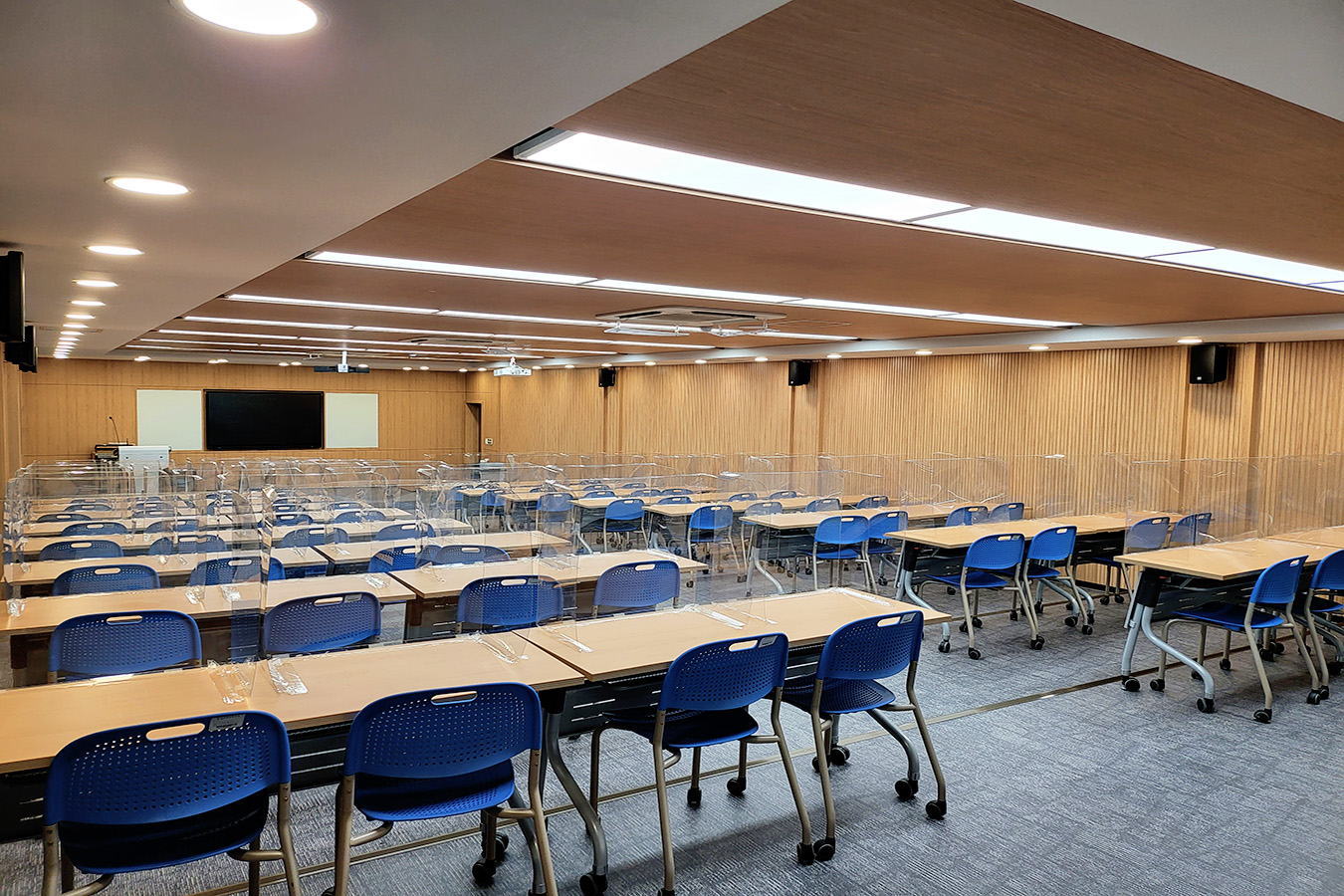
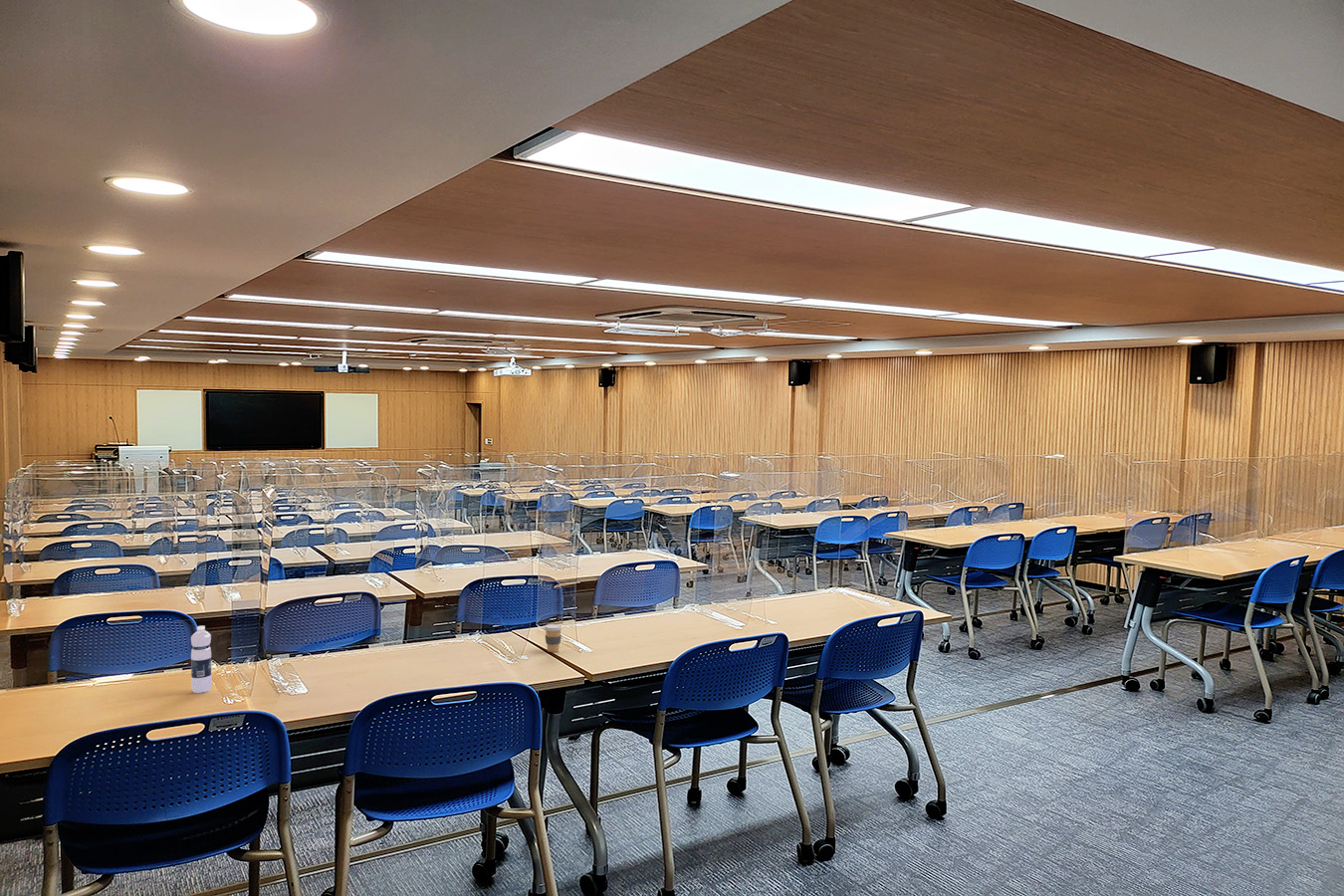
+ water bottle [190,625,213,694]
+ coffee cup [543,623,563,653]
